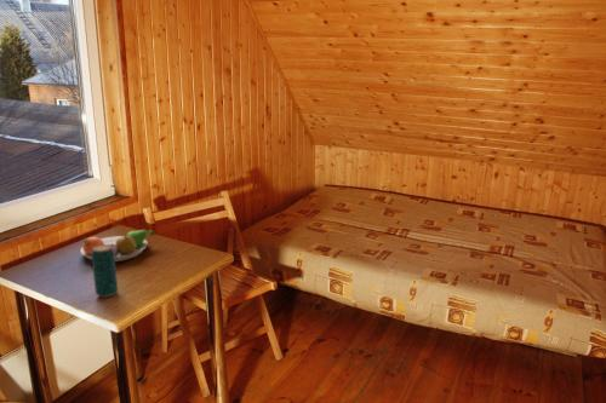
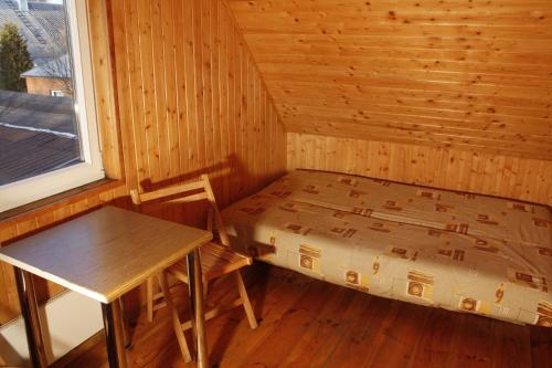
- fruit bowl [79,229,155,263]
- beverage can [91,244,119,299]
